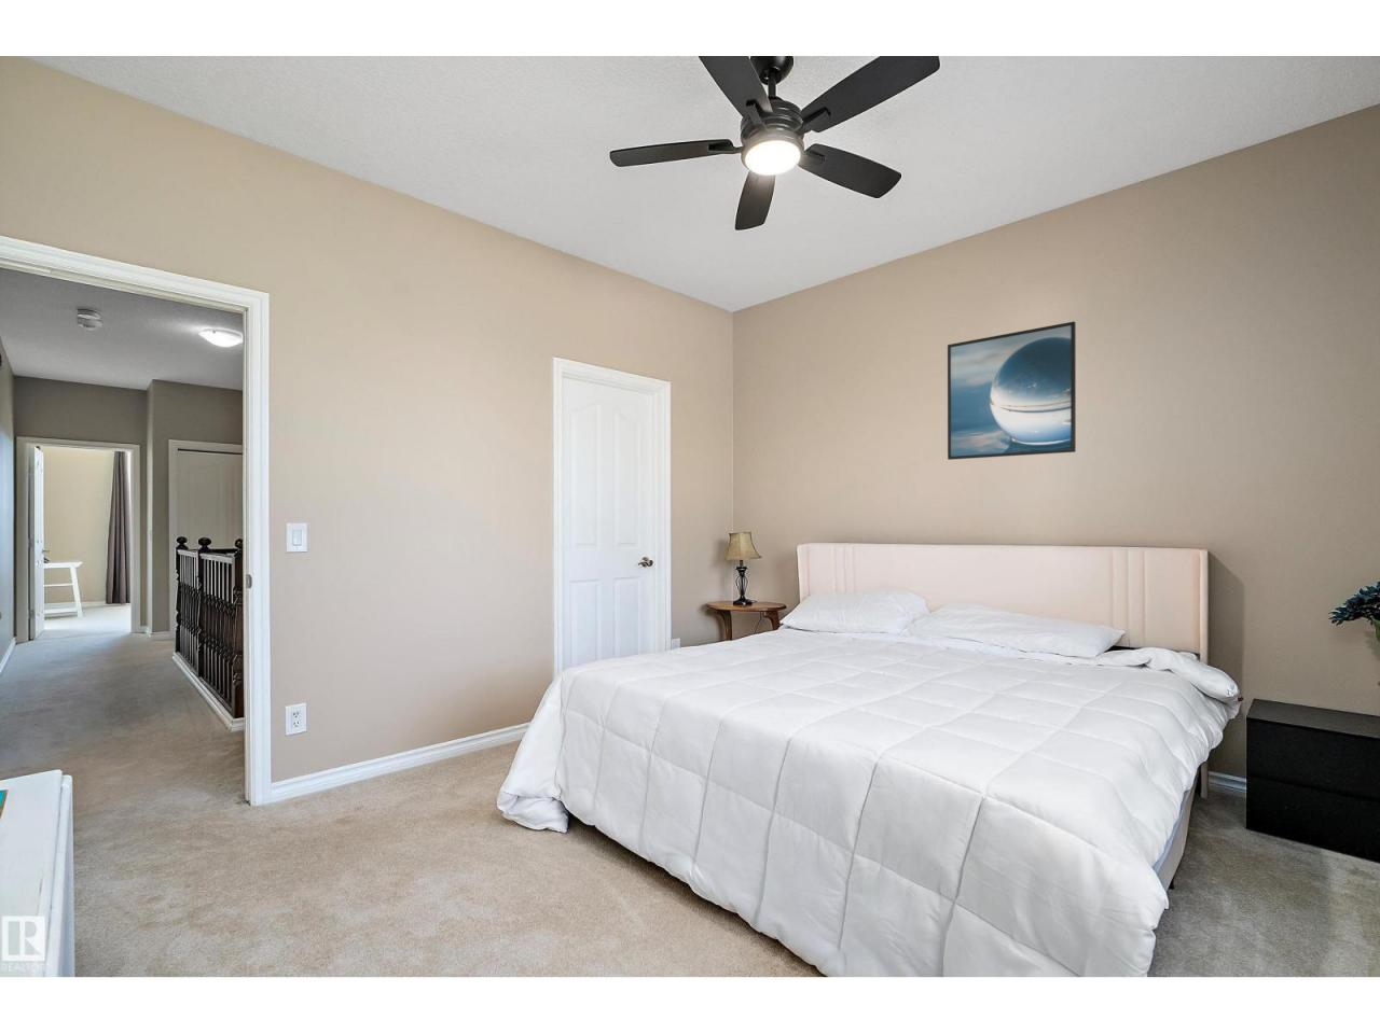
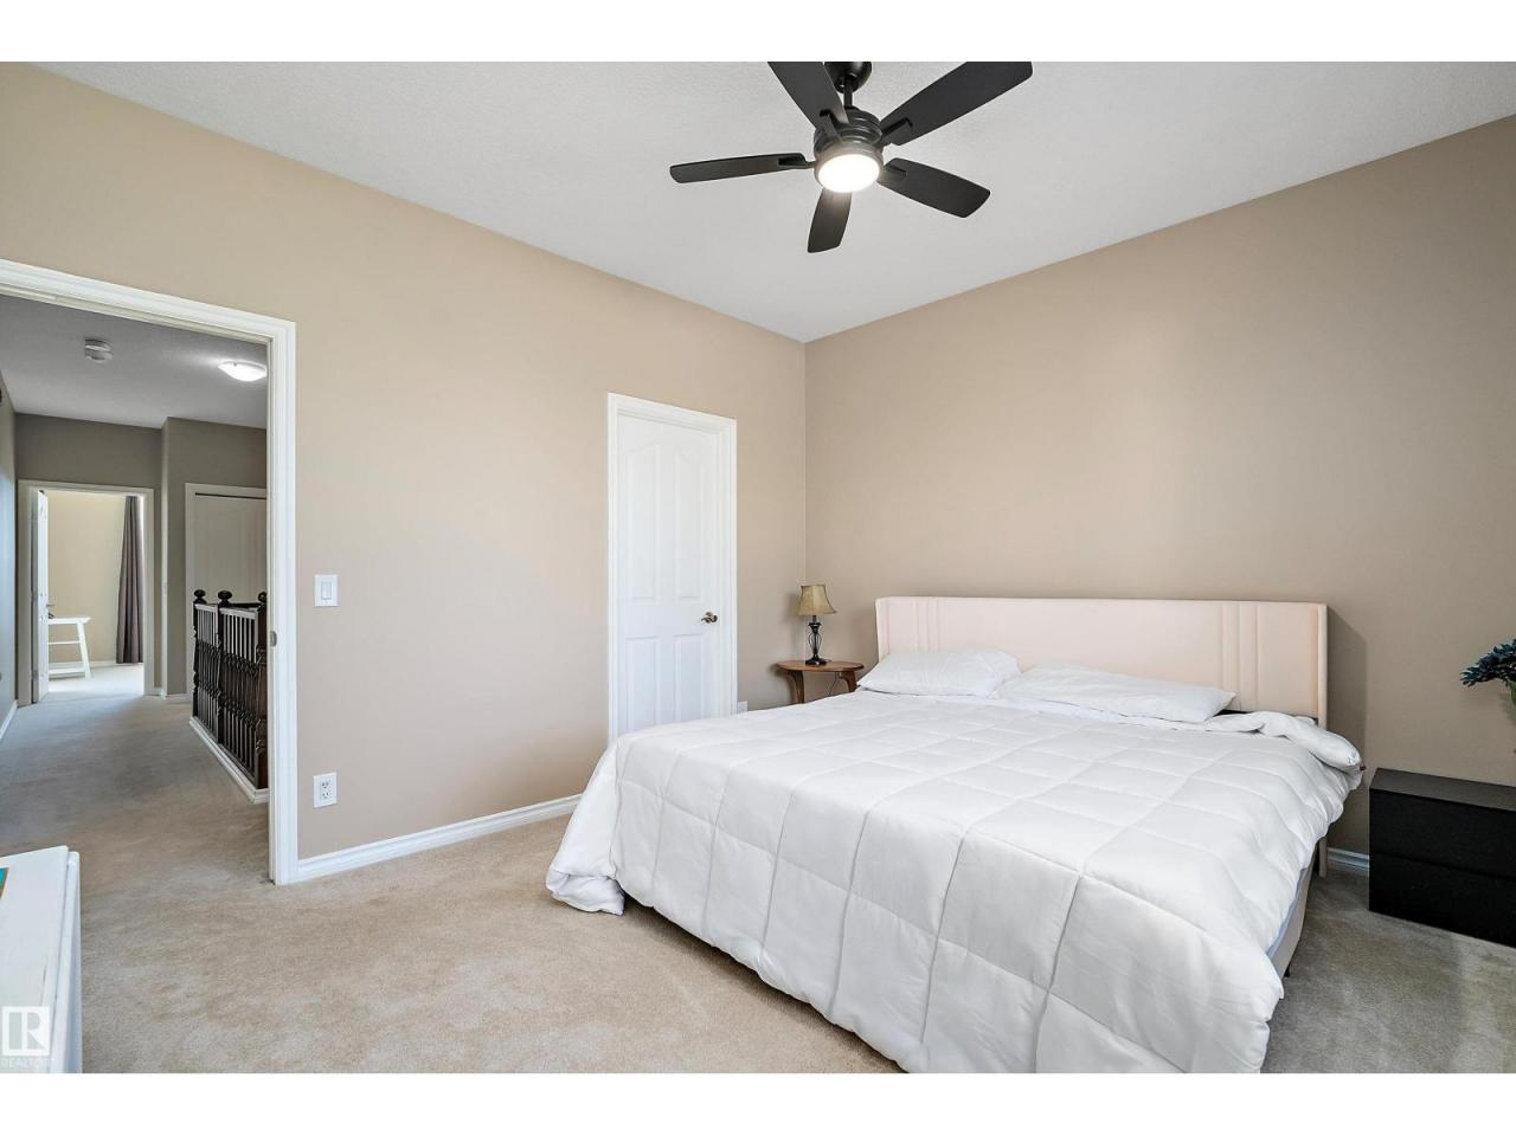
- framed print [946,321,1077,461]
